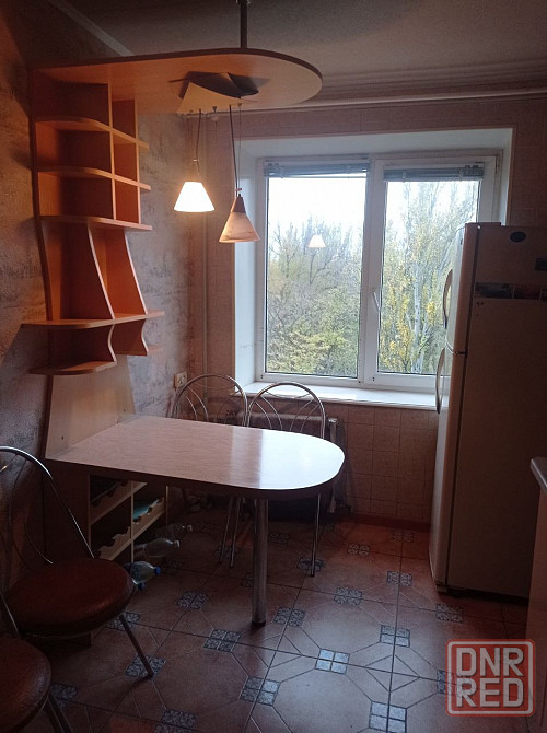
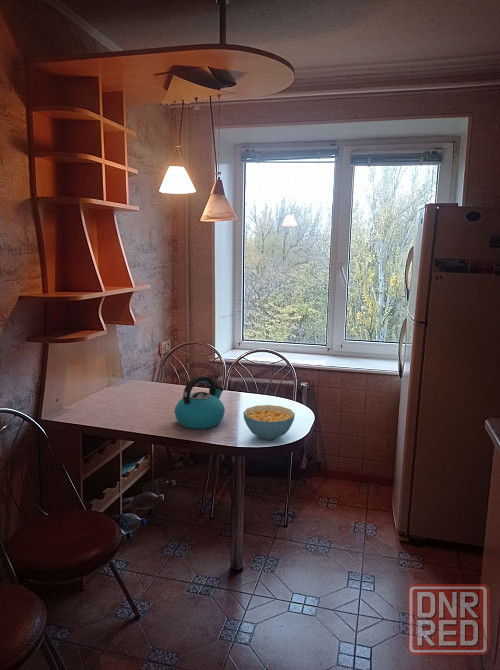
+ kettle [174,375,226,430]
+ cereal bowl [242,404,296,441]
